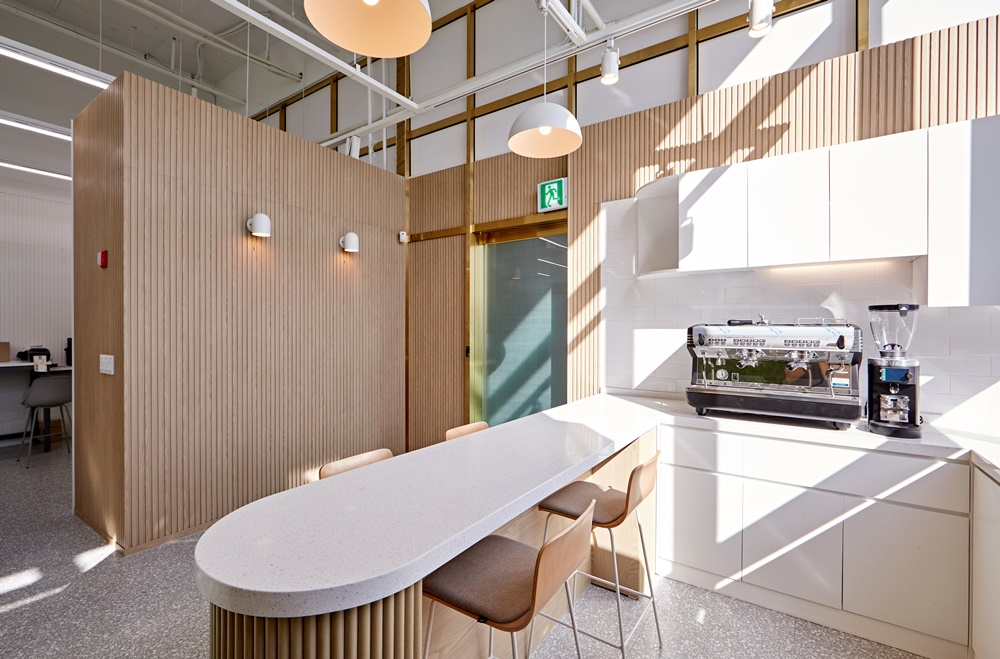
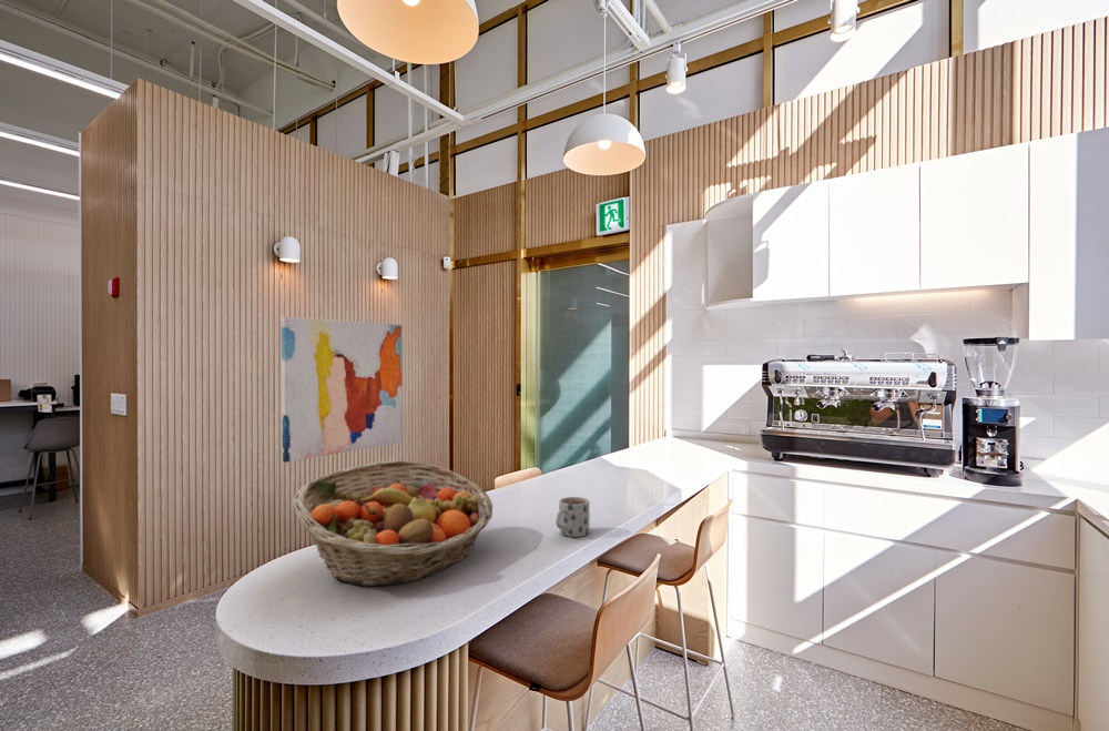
+ fruit basket [292,459,494,588]
+ mug [554,496,590,538]
+ wall art [281,316,404,464]
